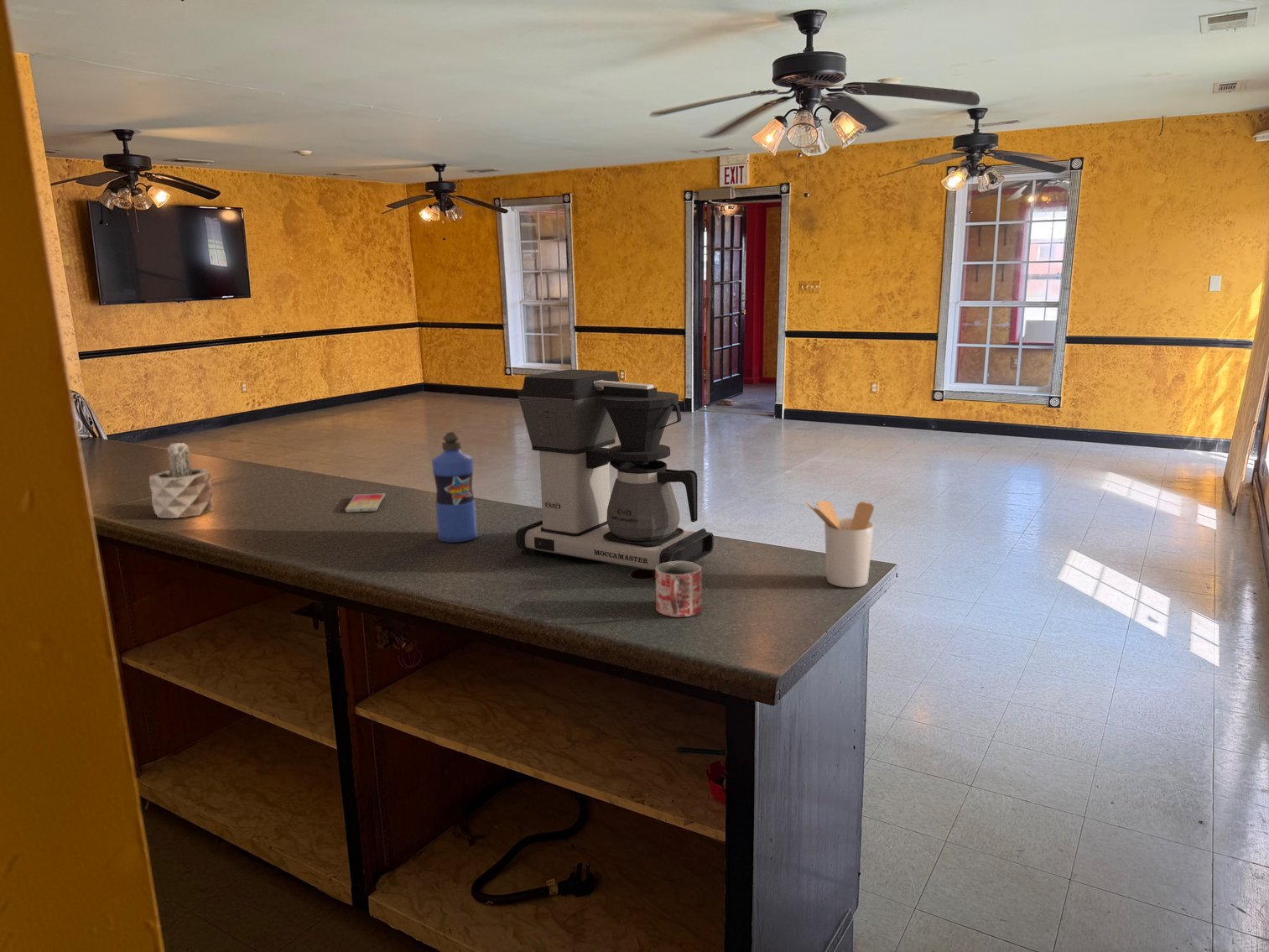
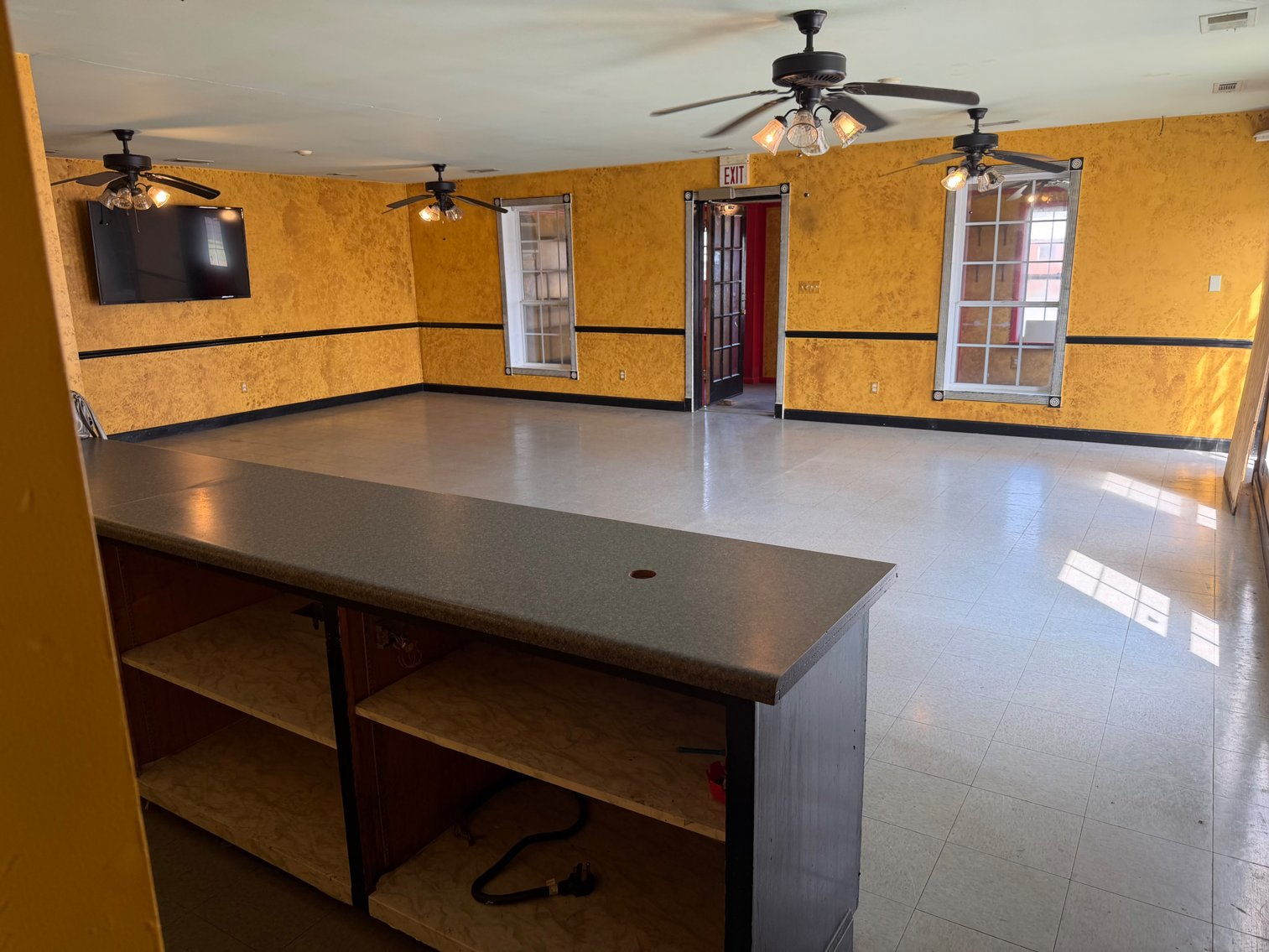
- water bottle [431,431,477,544]
- coffee maker [515,368,715,579]
- utensil holder [805,500,875,588]
- mug [655,561,703,618]
- smartphone [345,492,386,513]
- succulent plant [148,442,215,519]
